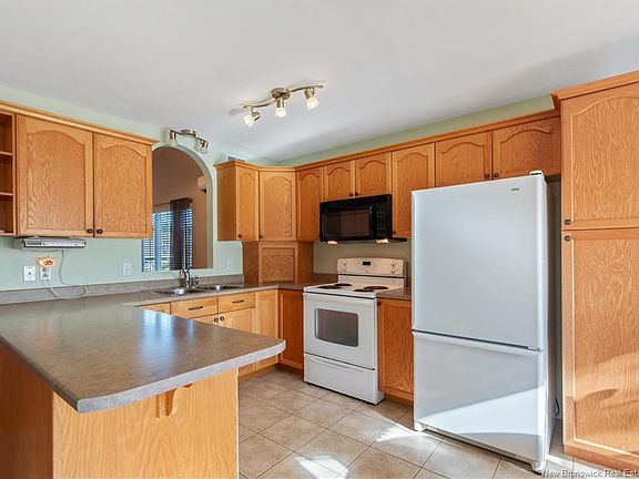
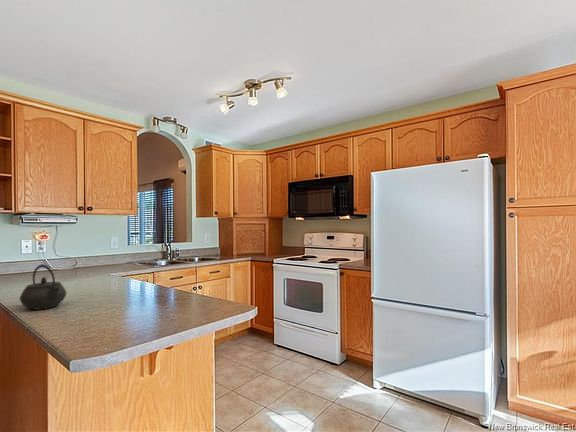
+ kettle [19,263,67,311]
